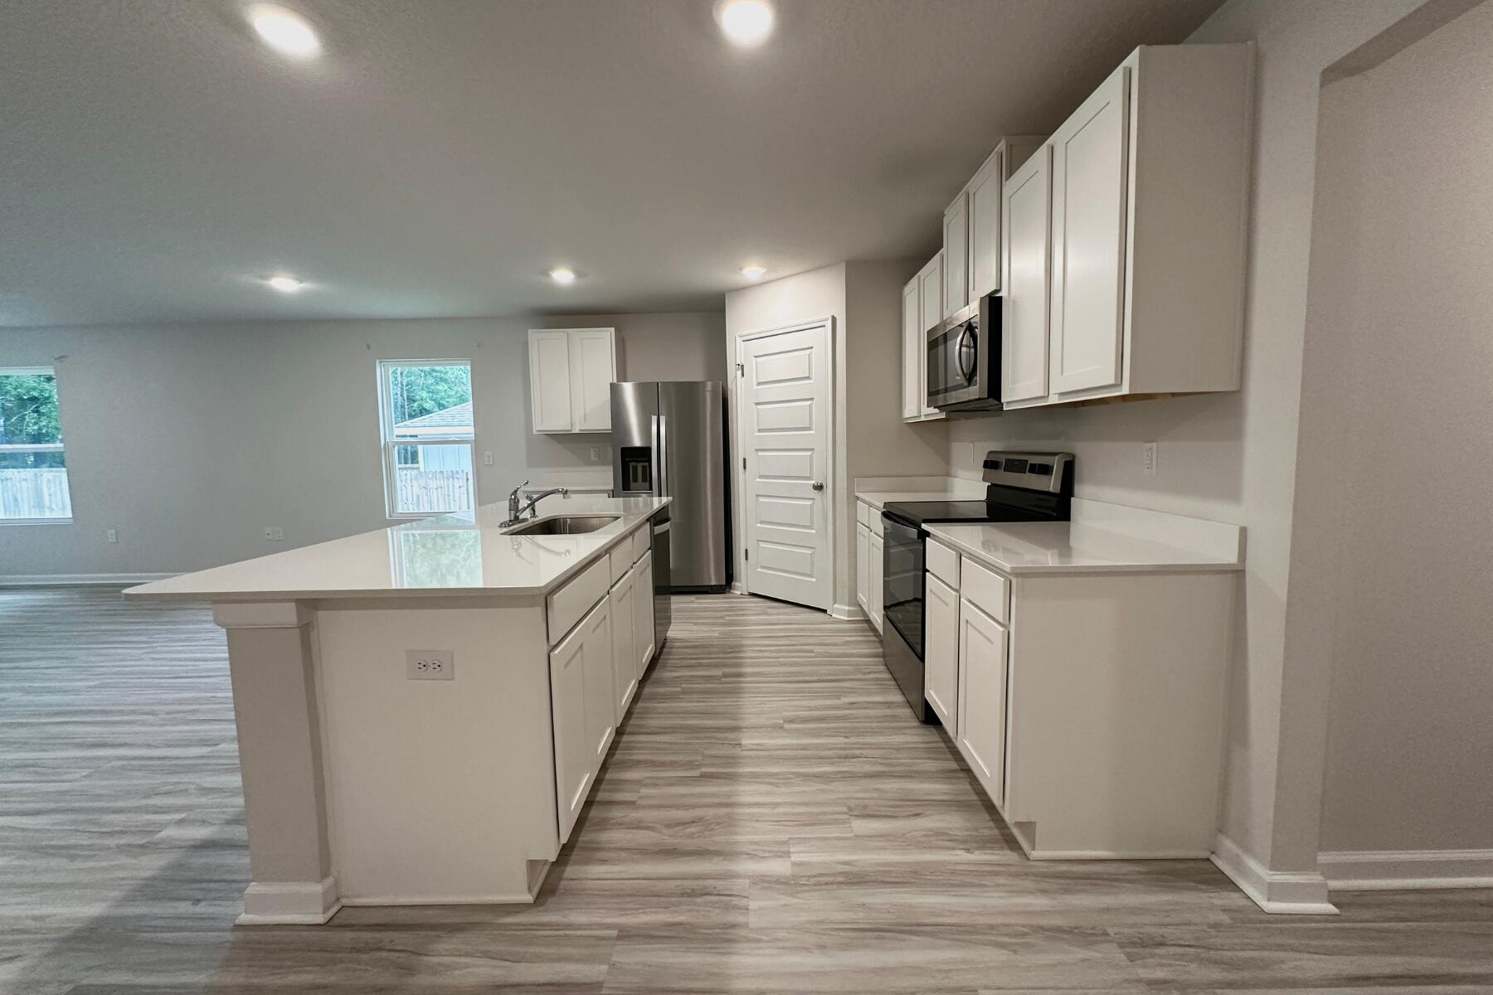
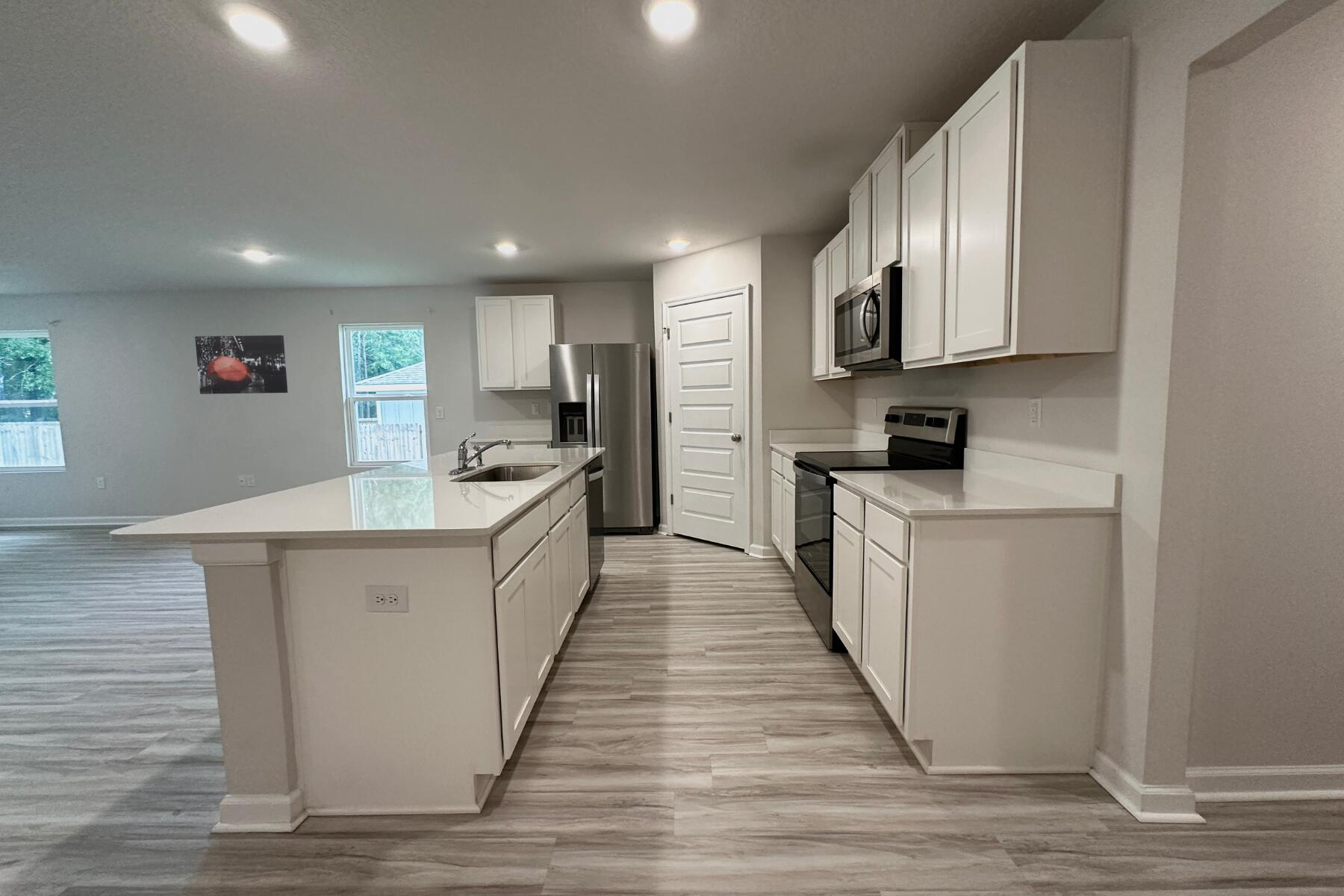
+ wall art [194,335,288,395]
